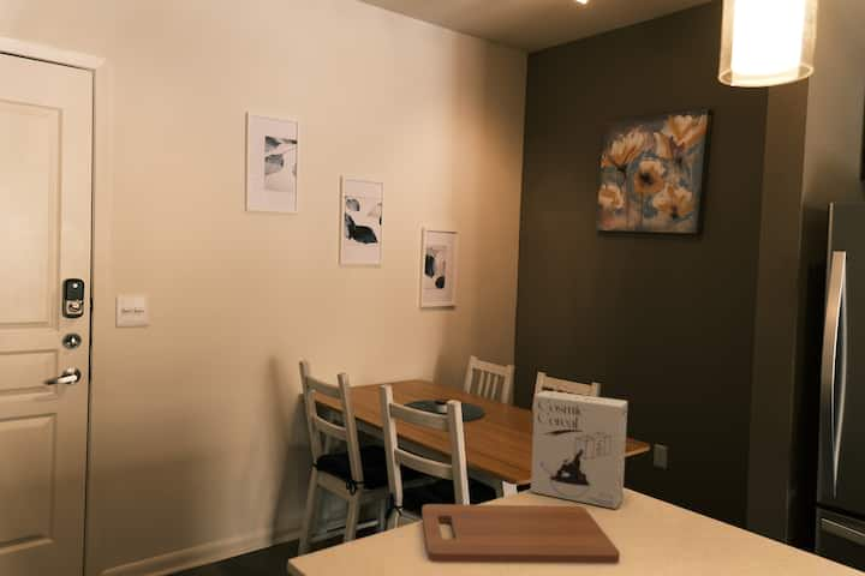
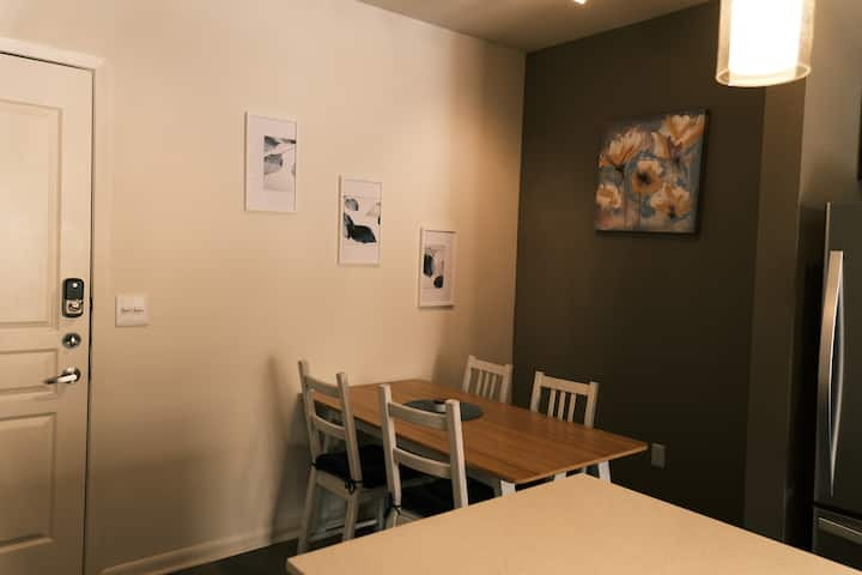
- cutting board [420,503,621,565]
- cereal box [530,390,628,510]
